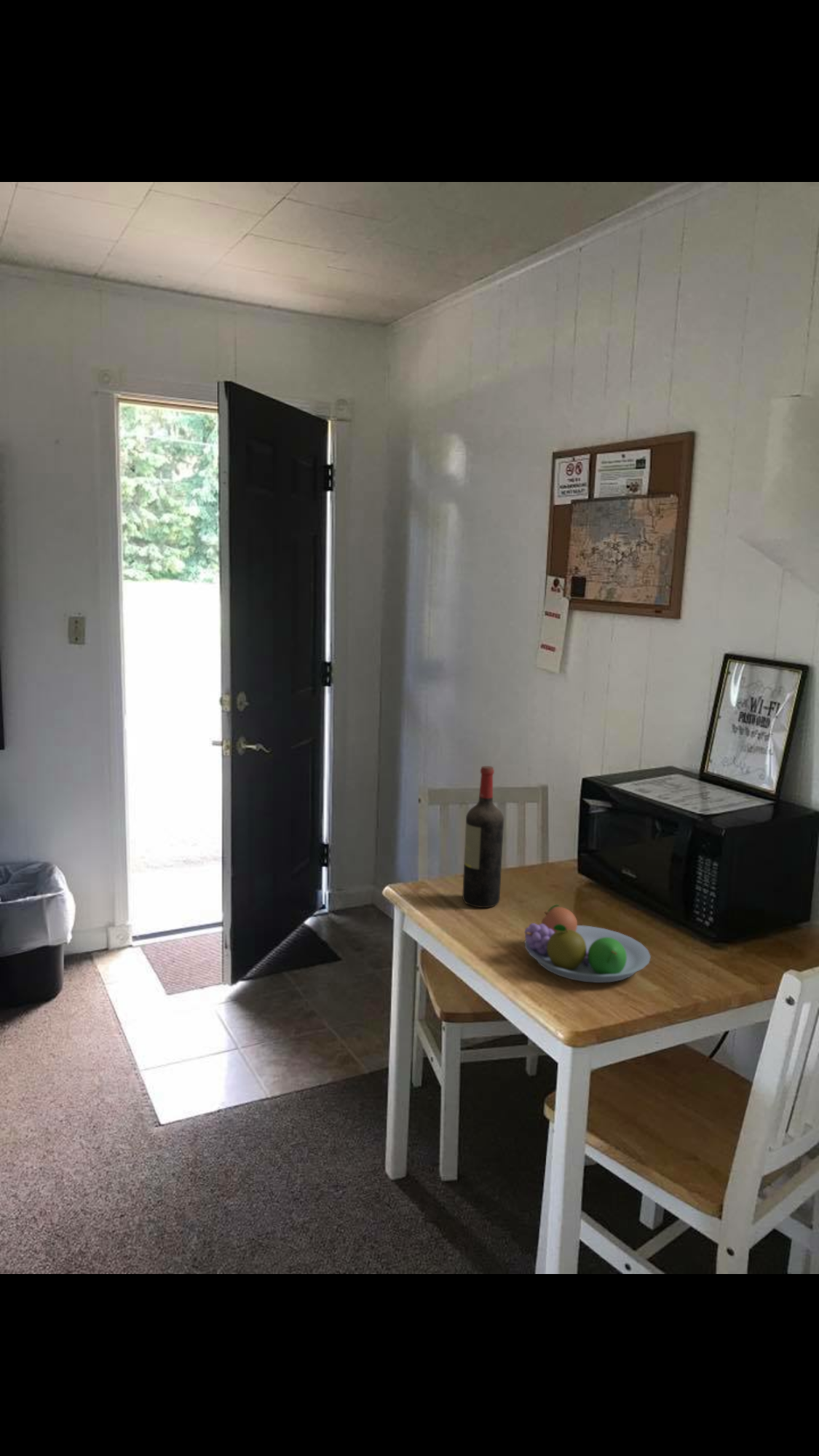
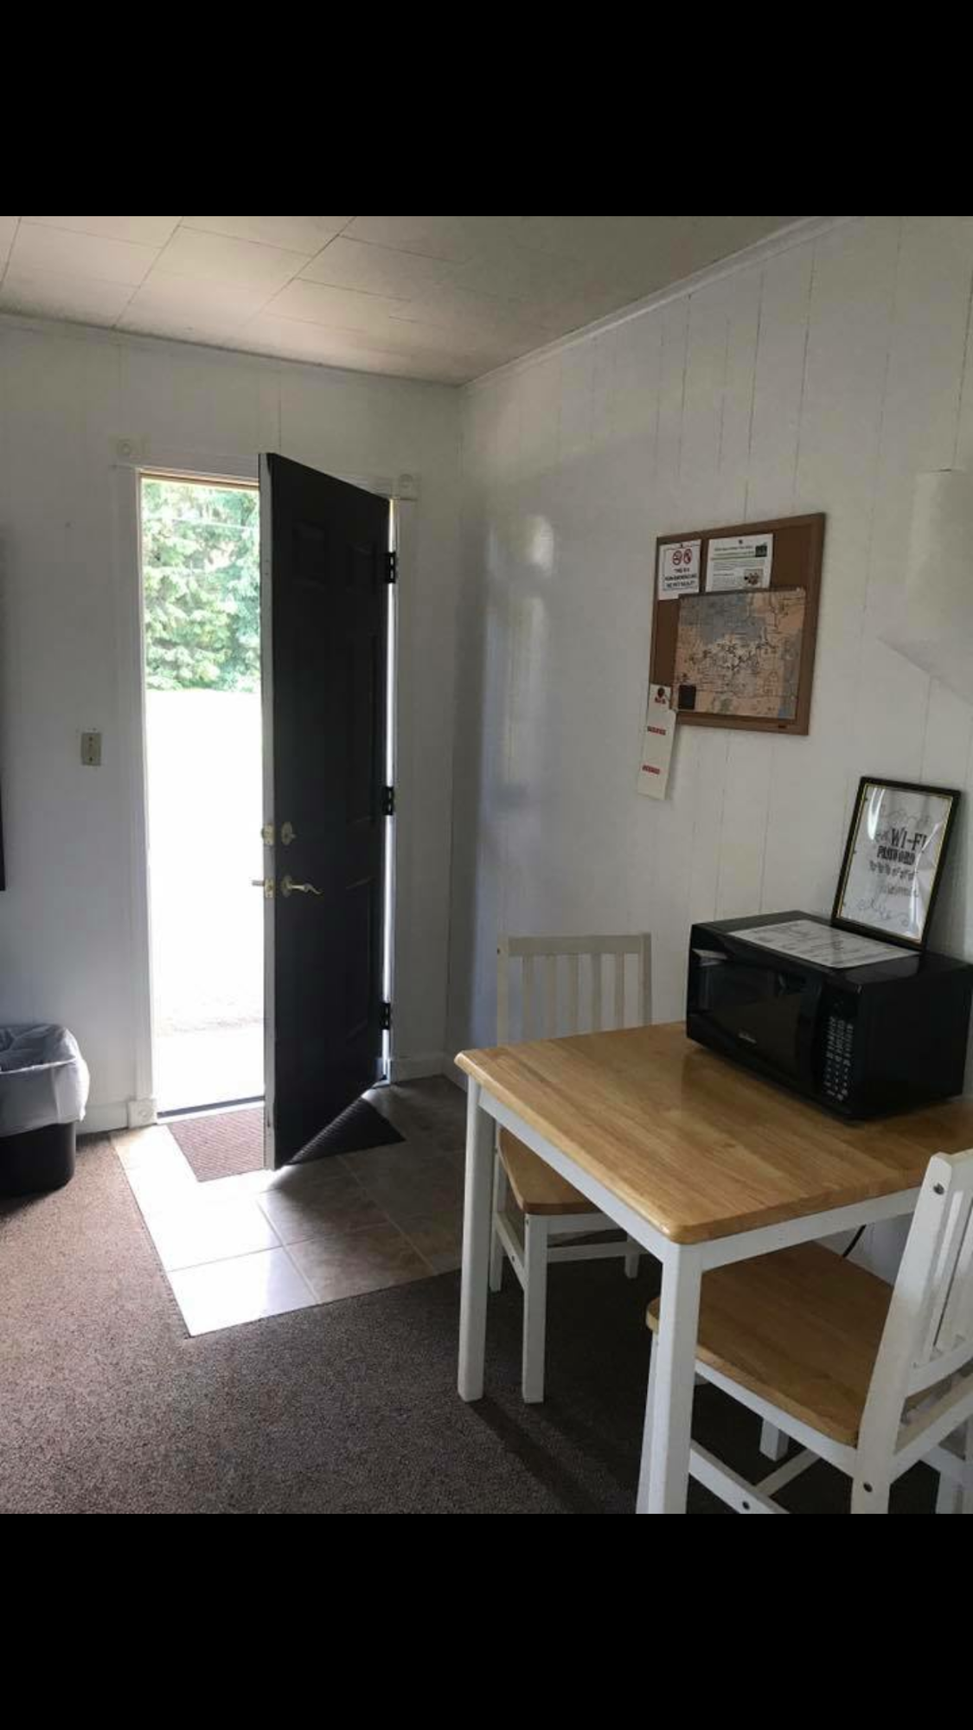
- fruit bowl [524,904,652,984]
- wine bottle [462,765,505,909]
